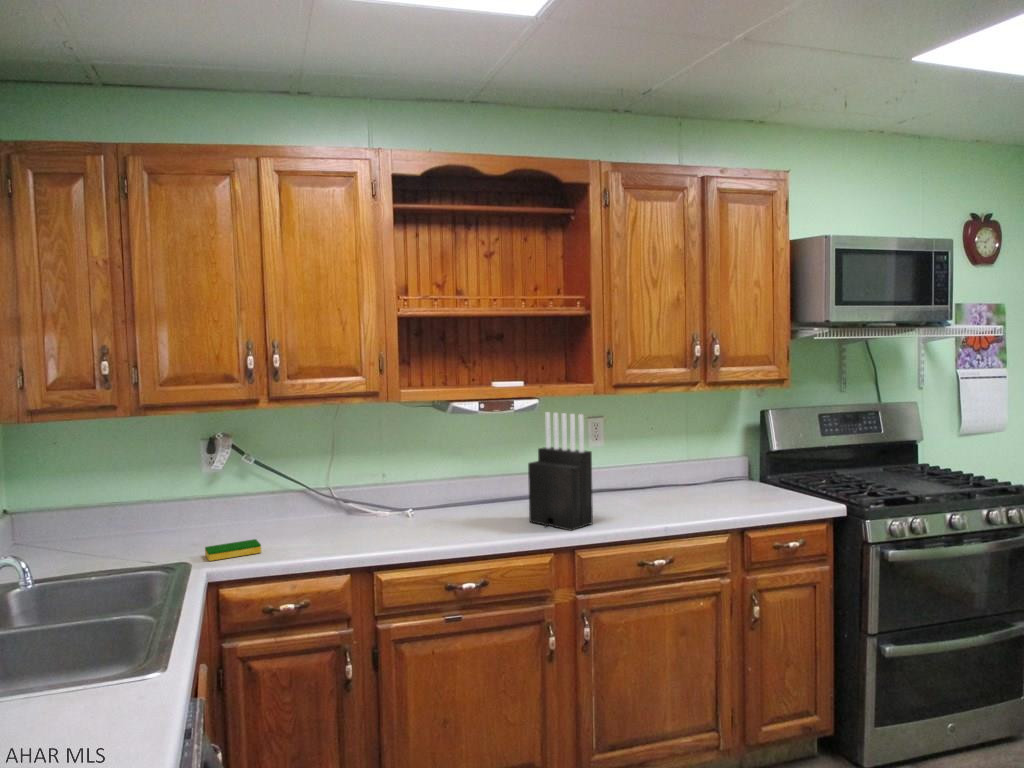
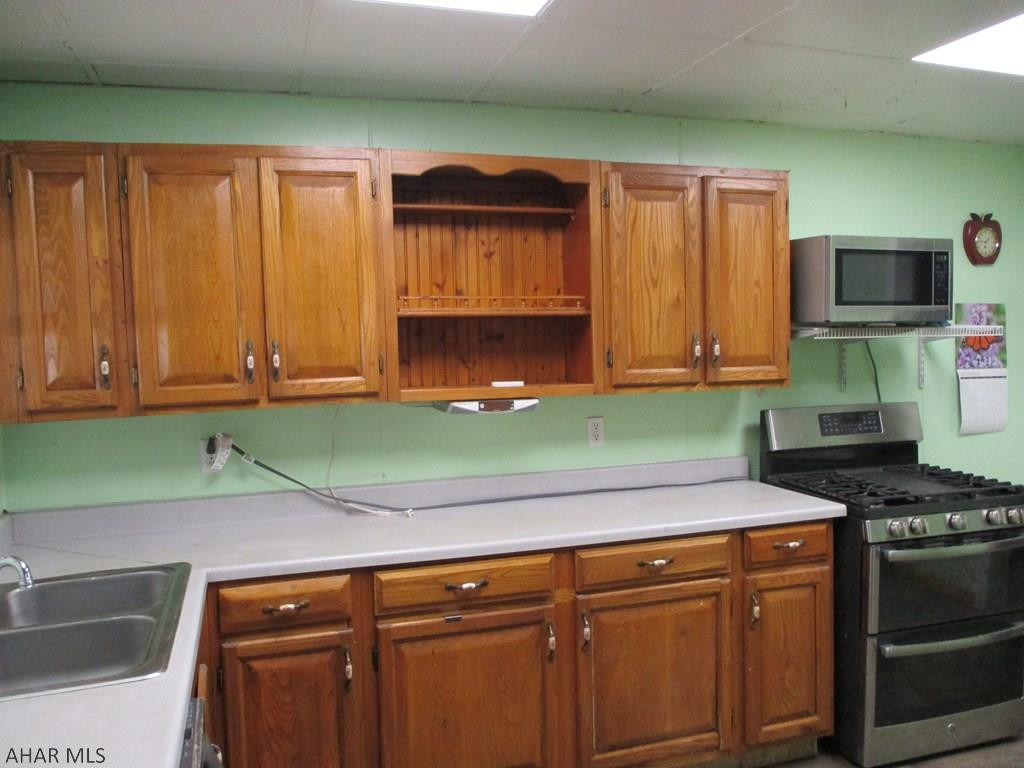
- knife block [527,411,594,532]
- dish sponge [204,538,262,562]
